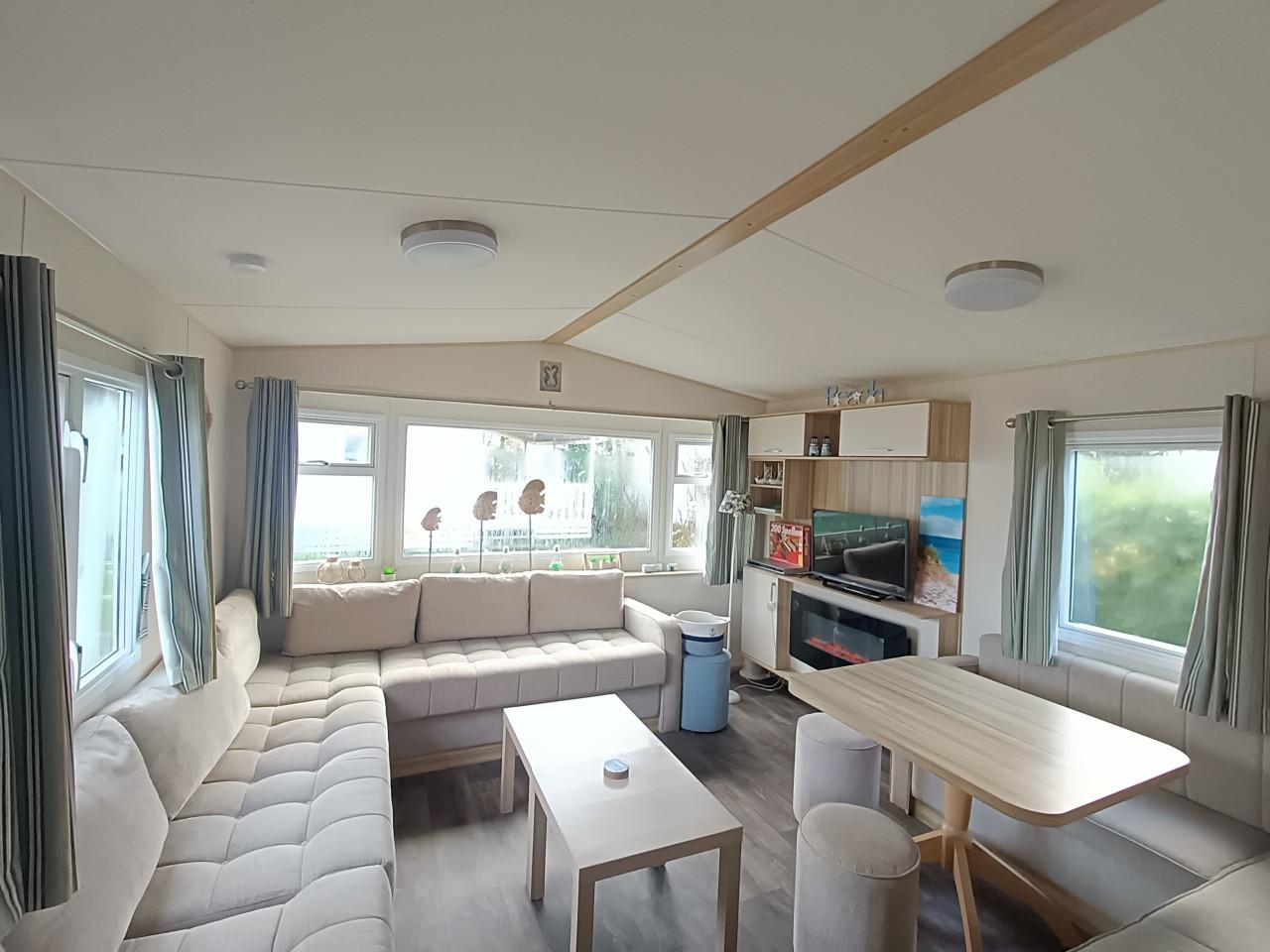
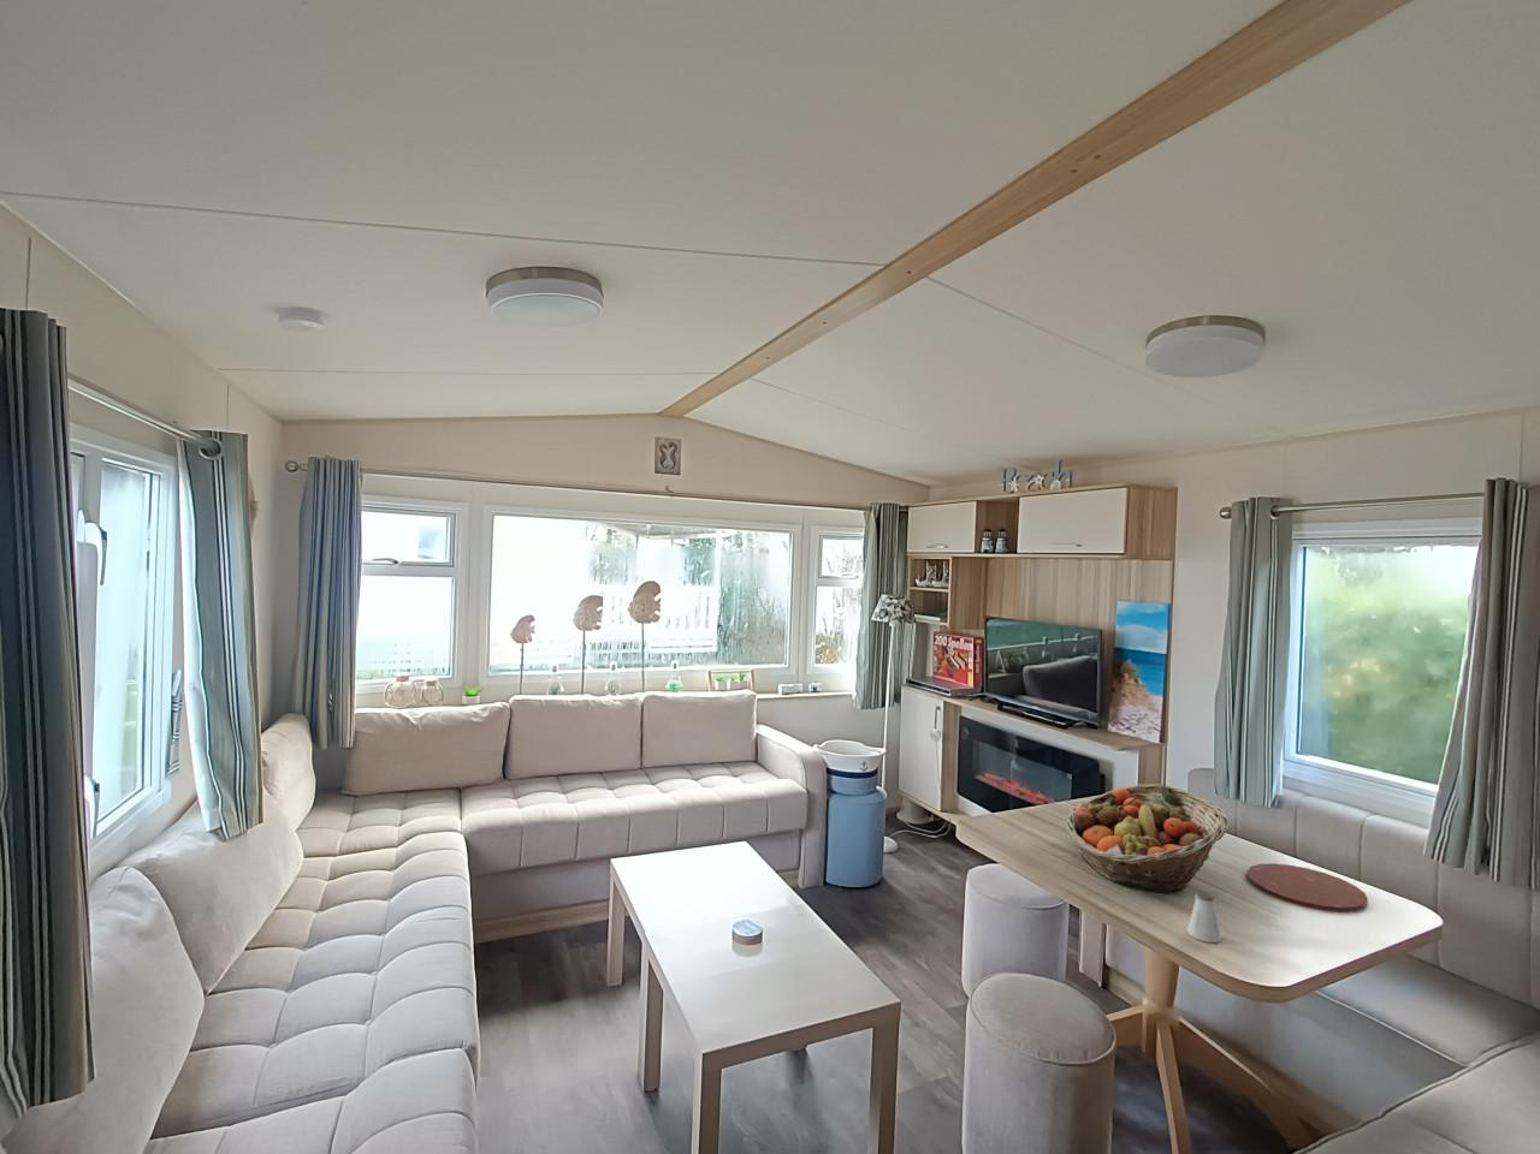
+ saltshaker [1185,891,1222,943]
+ fruit basket [1063,784,1230,896]
+ plate [1245,862,1369,913]
